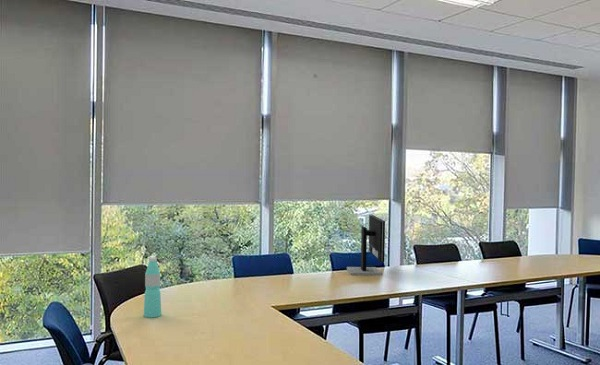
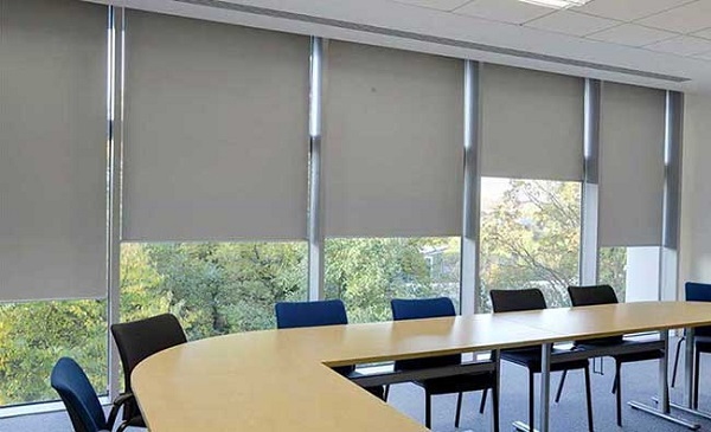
- computer monitor [346,214,386,276]
- water bottle [143,256,162,319]
